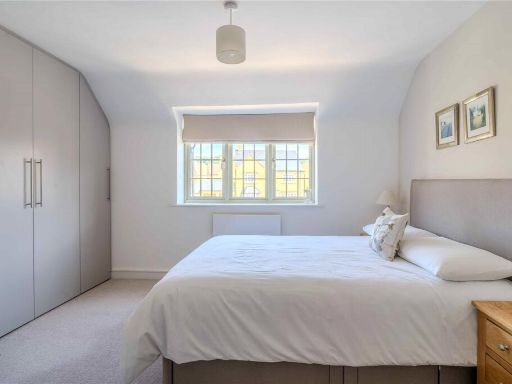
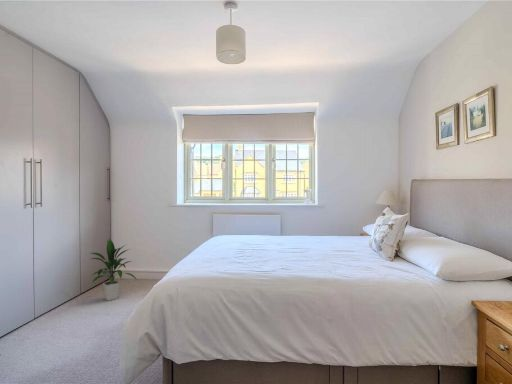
+ indoor plant [90,238,138,301]
